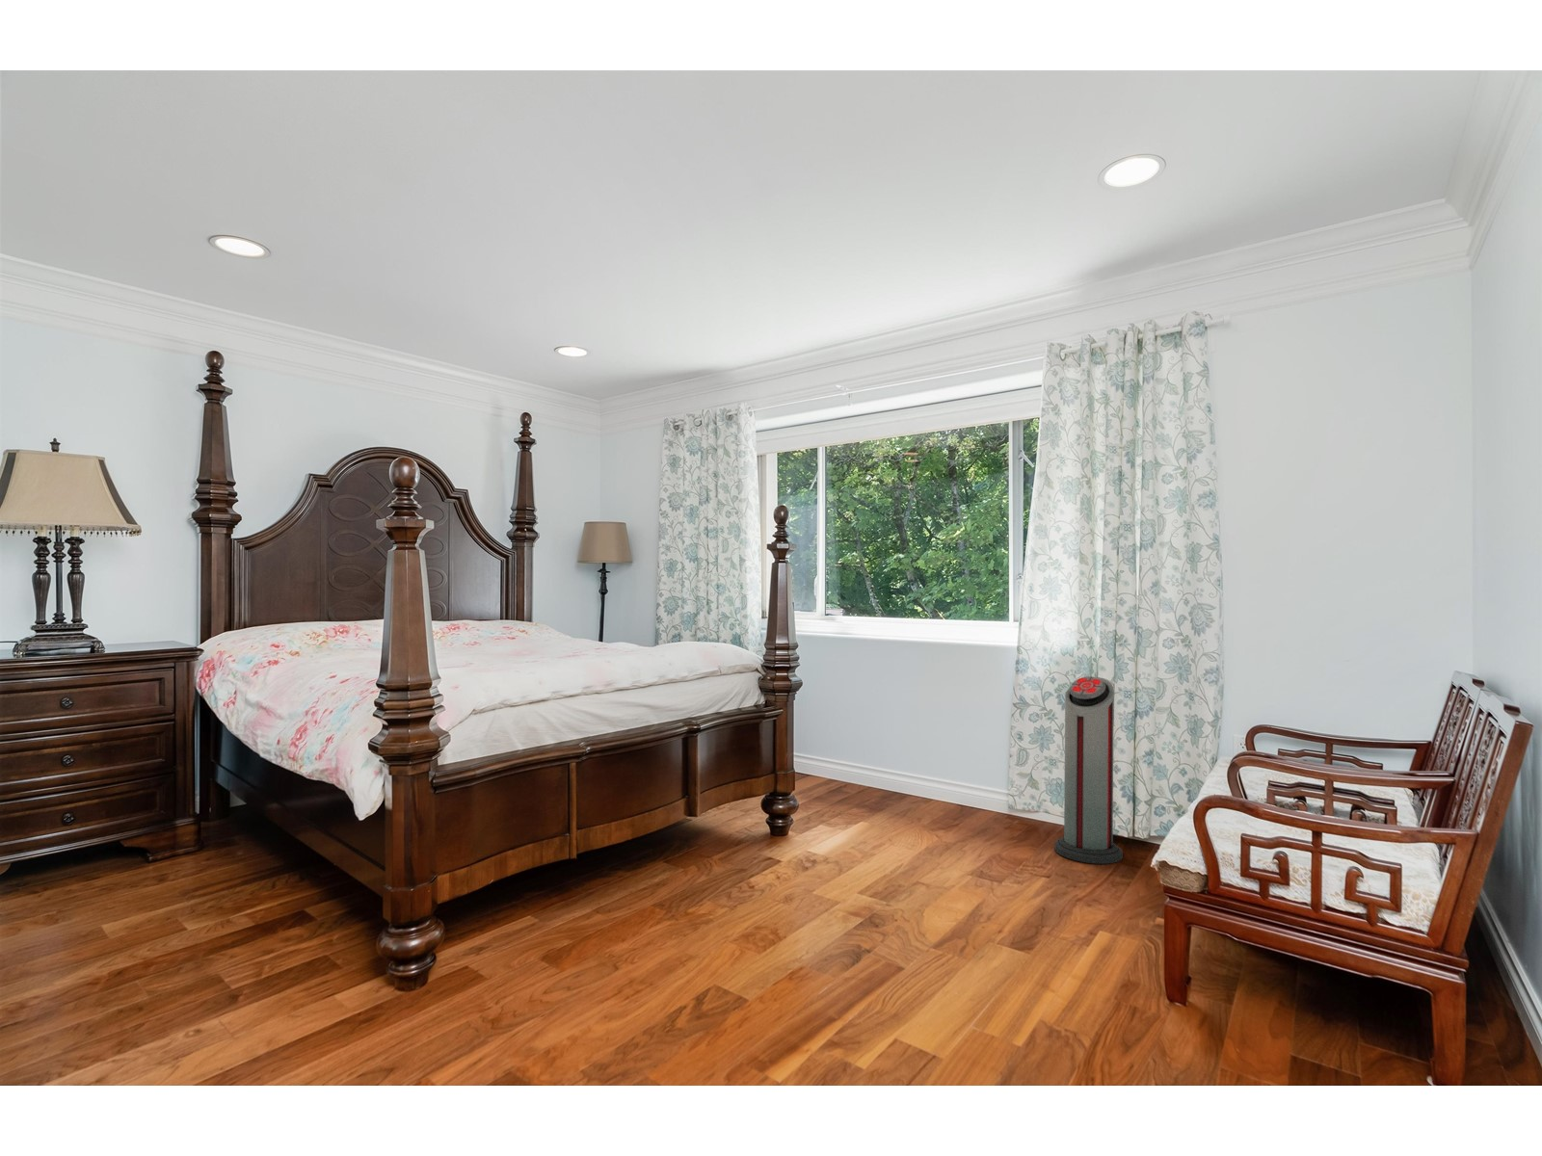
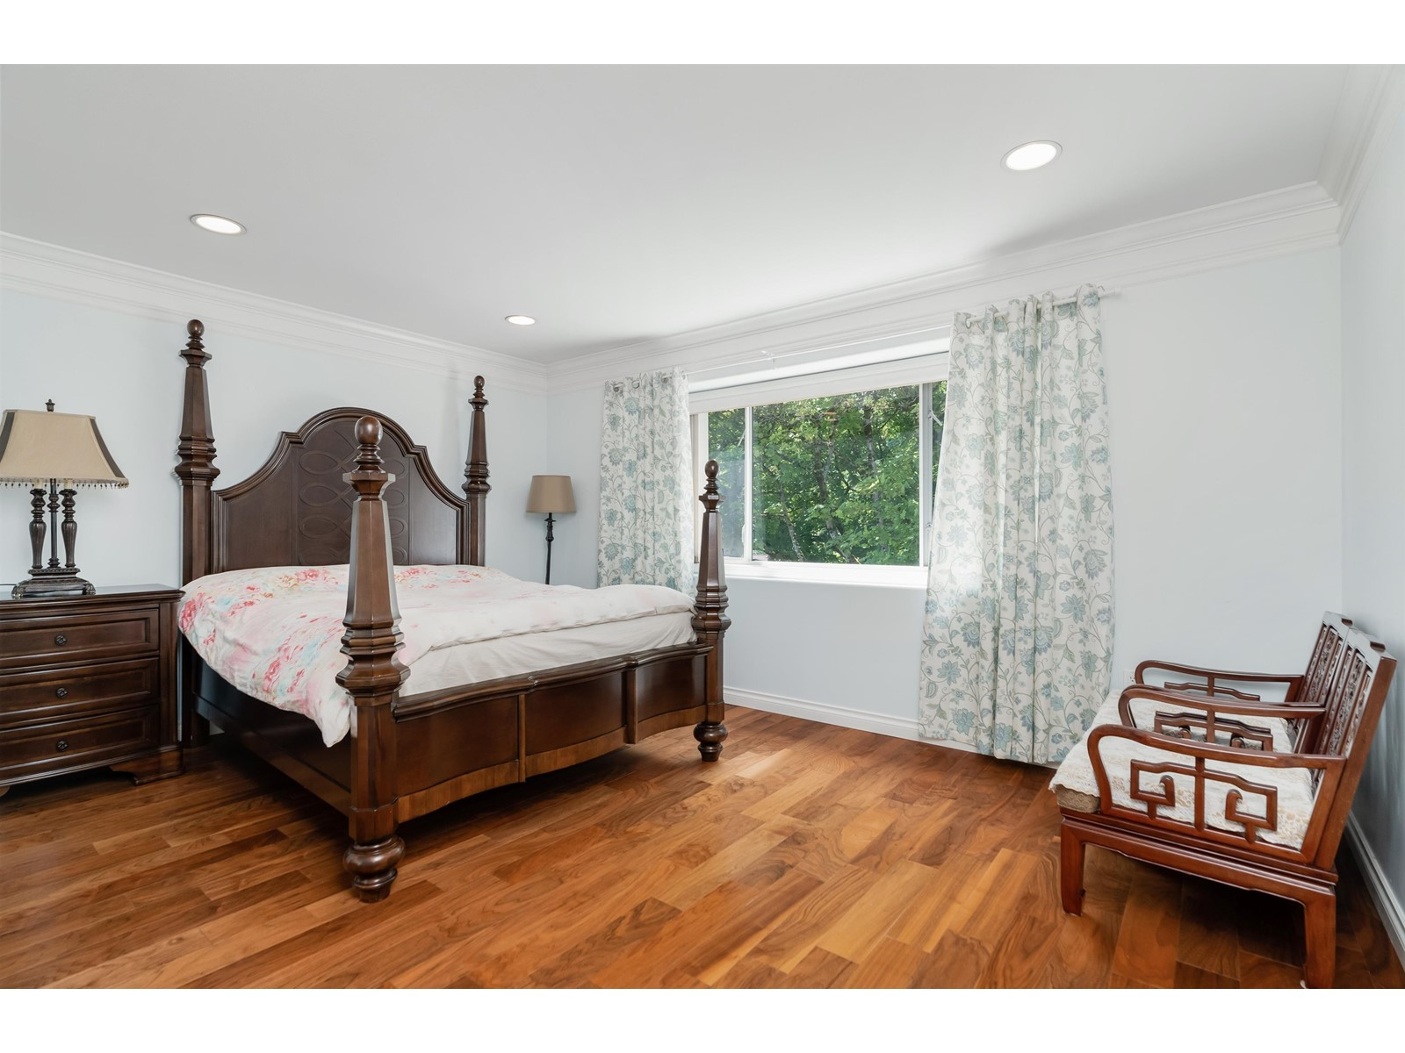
- air purifier [1054,675,1124,865]
